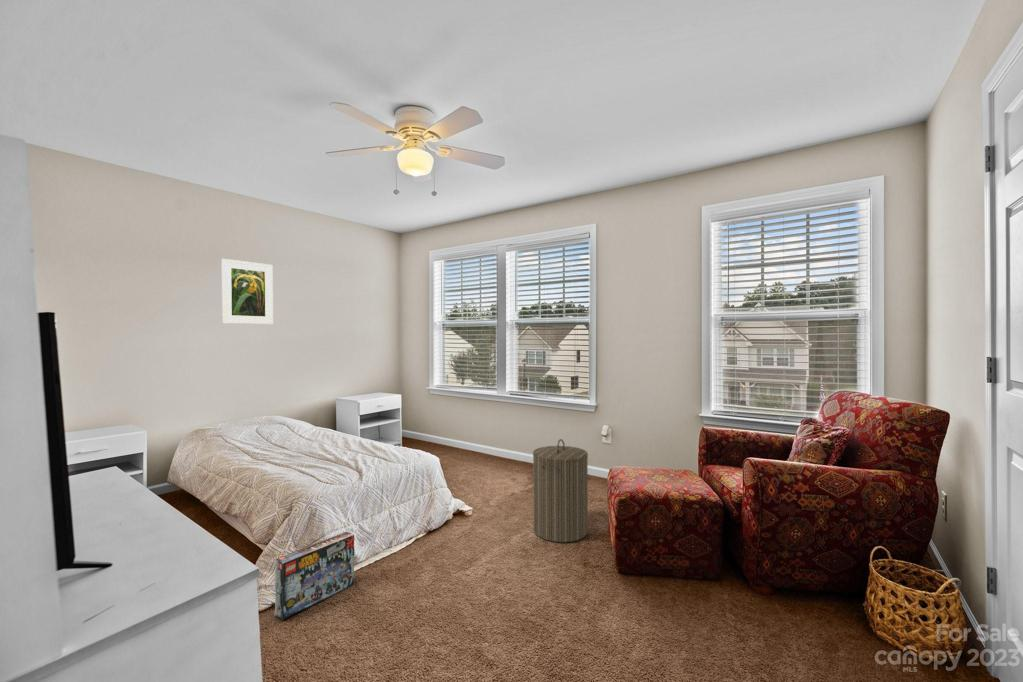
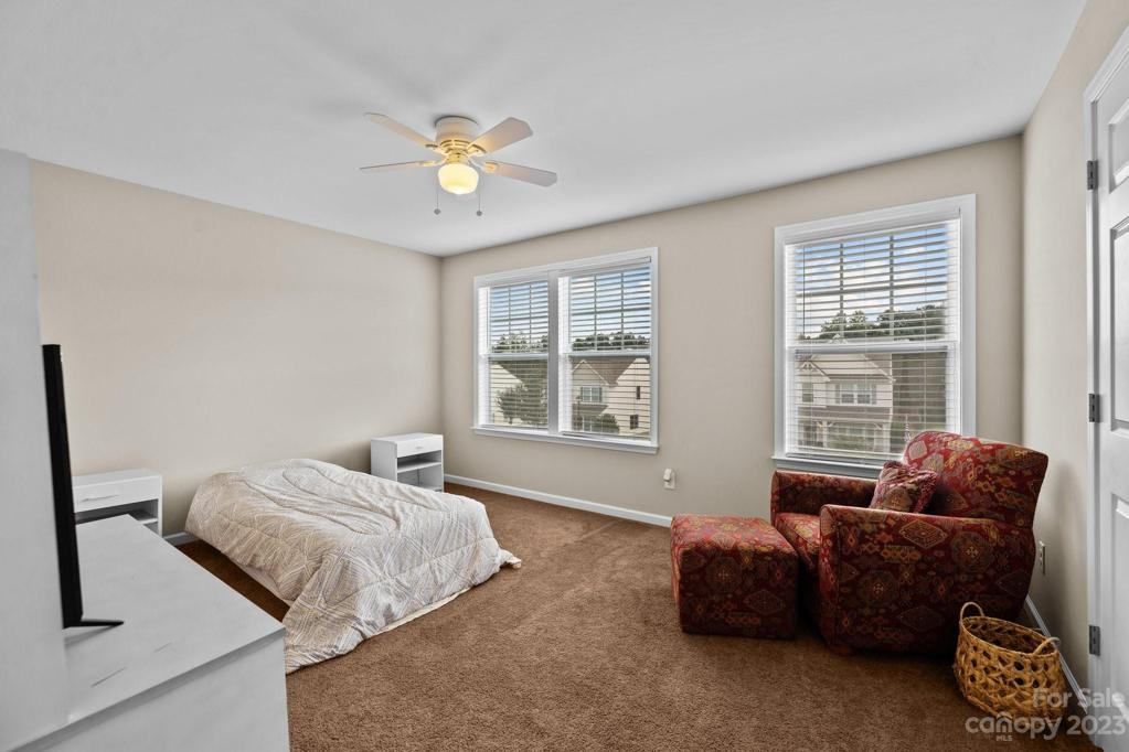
- box [274,531,355,621]
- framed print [220,258,274,325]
- laundry hamper [532,438,589,543]
